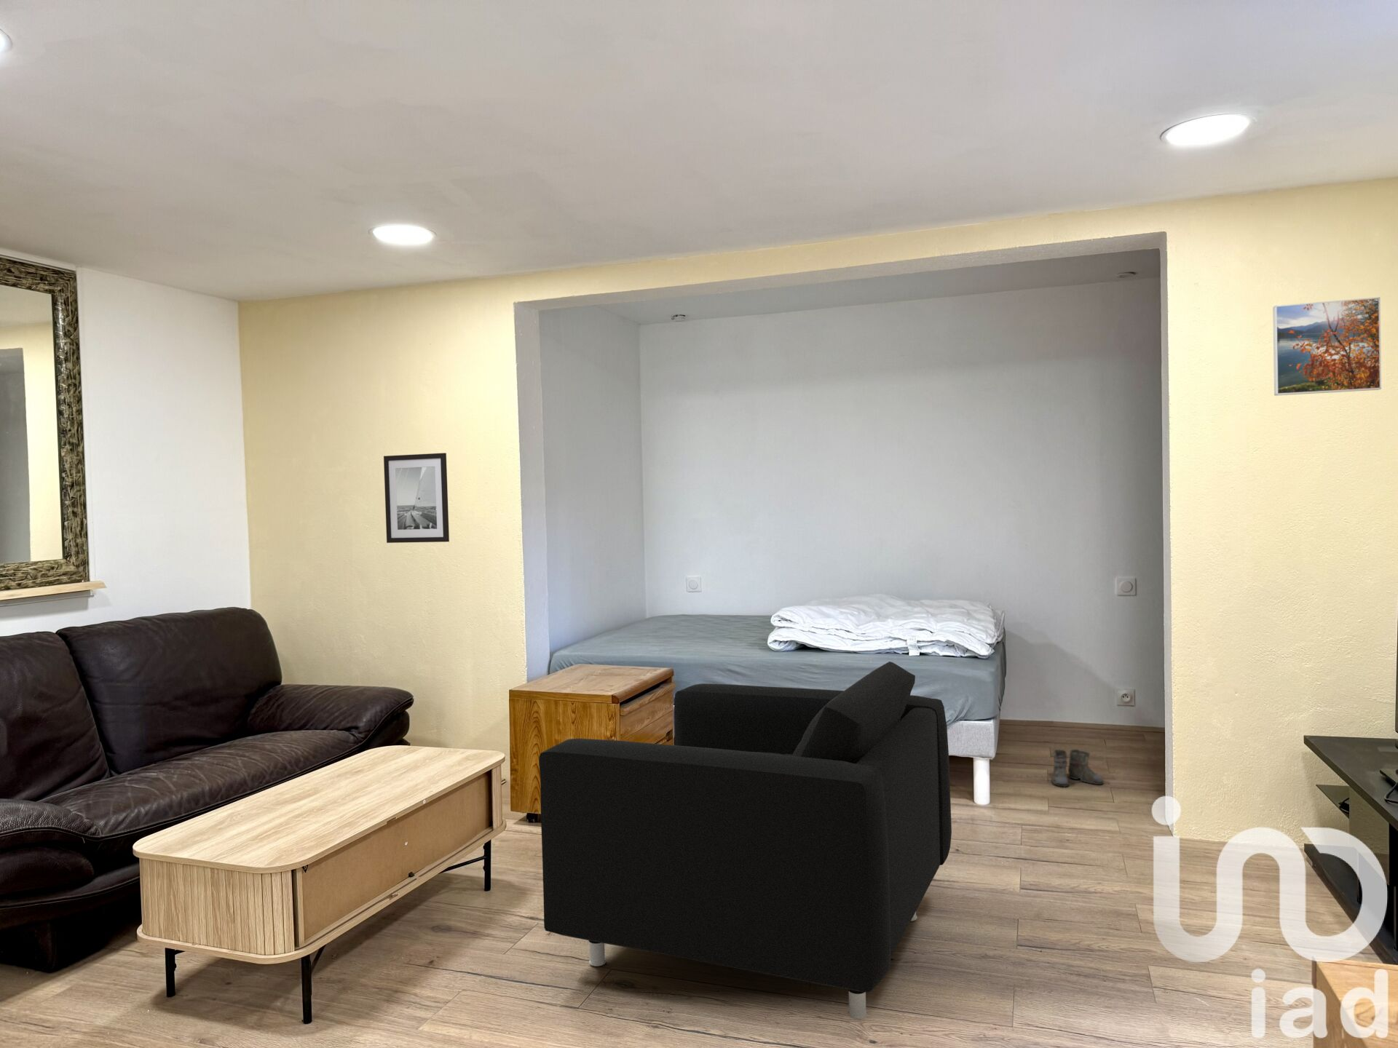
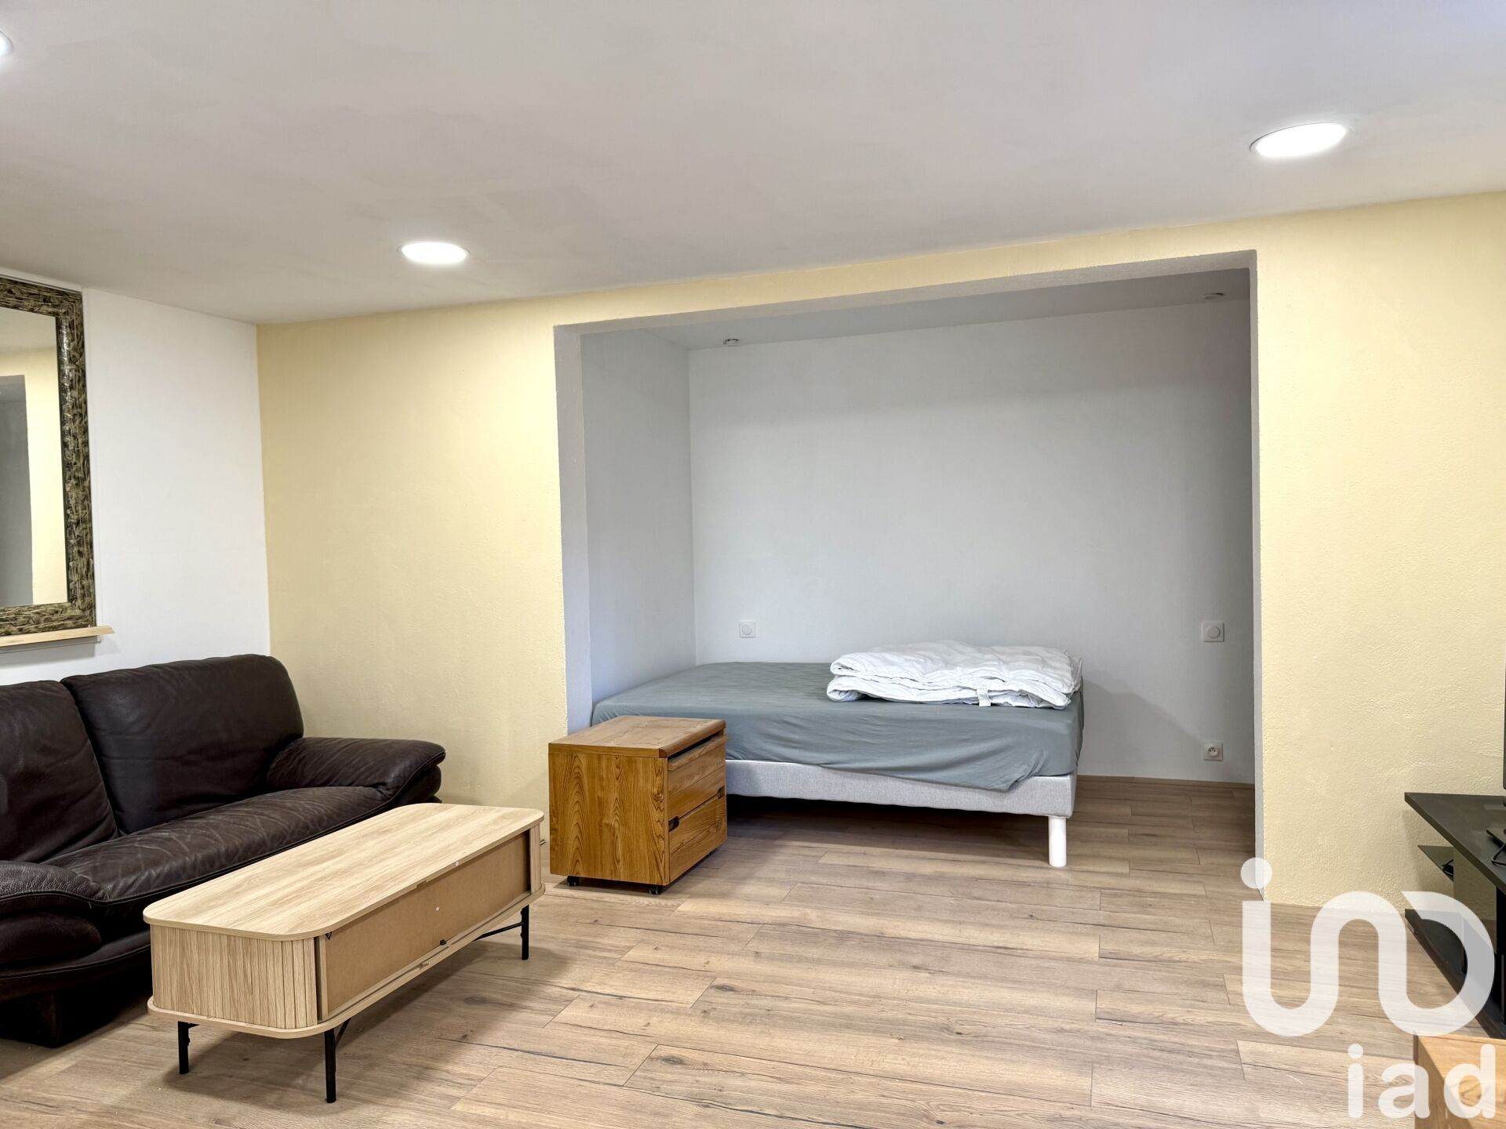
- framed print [1273,296,1381,396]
- wall art [383,452,450,544]
- armchair [538,661,952,1020]
- boots [1041,749,1104,787]
